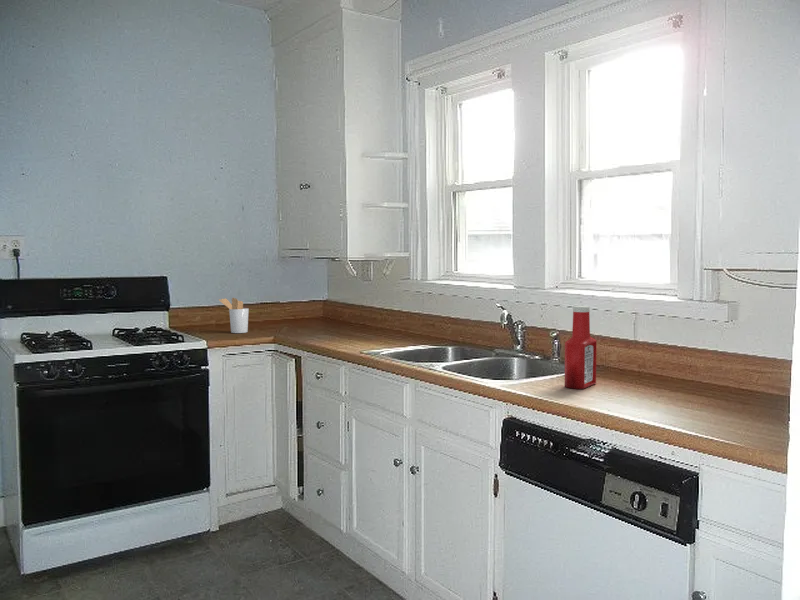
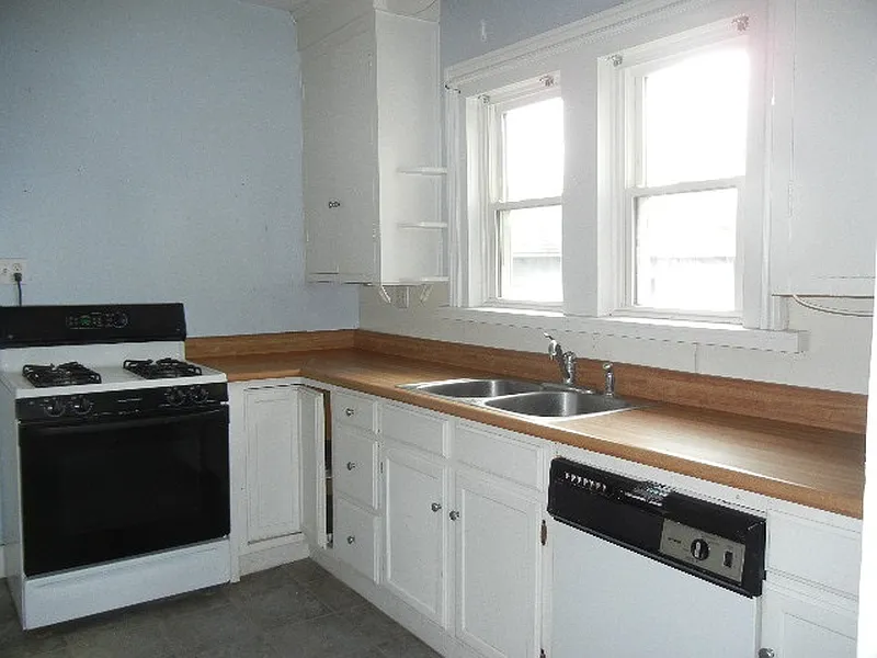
- utensil holder [218,297,250,334]
- soap bottle [564,305,598,390]
